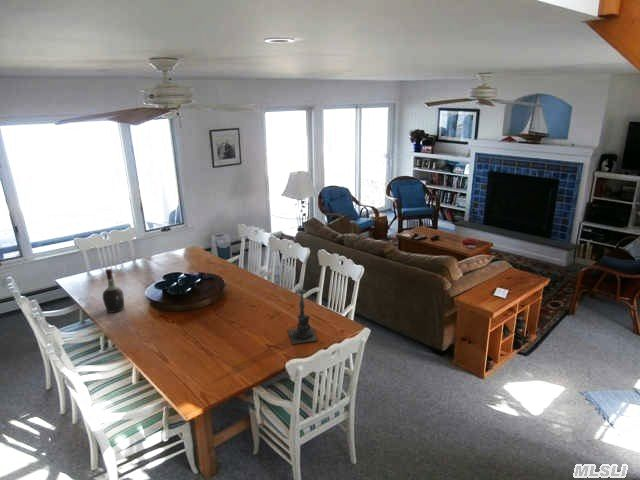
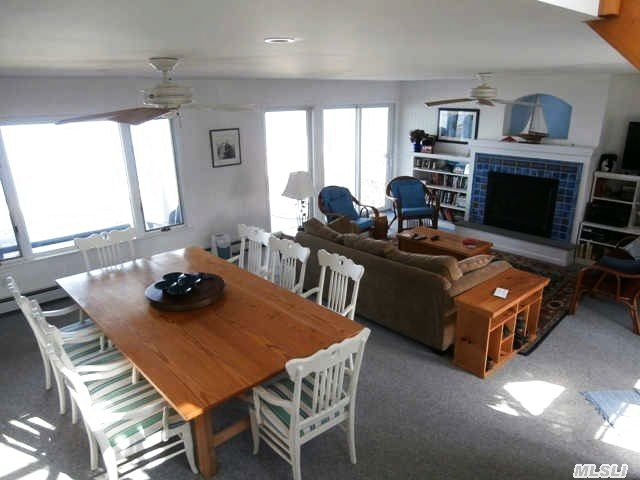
- candle holder [286,283,319,345]
- cognac bottle [102,268,125,314]
